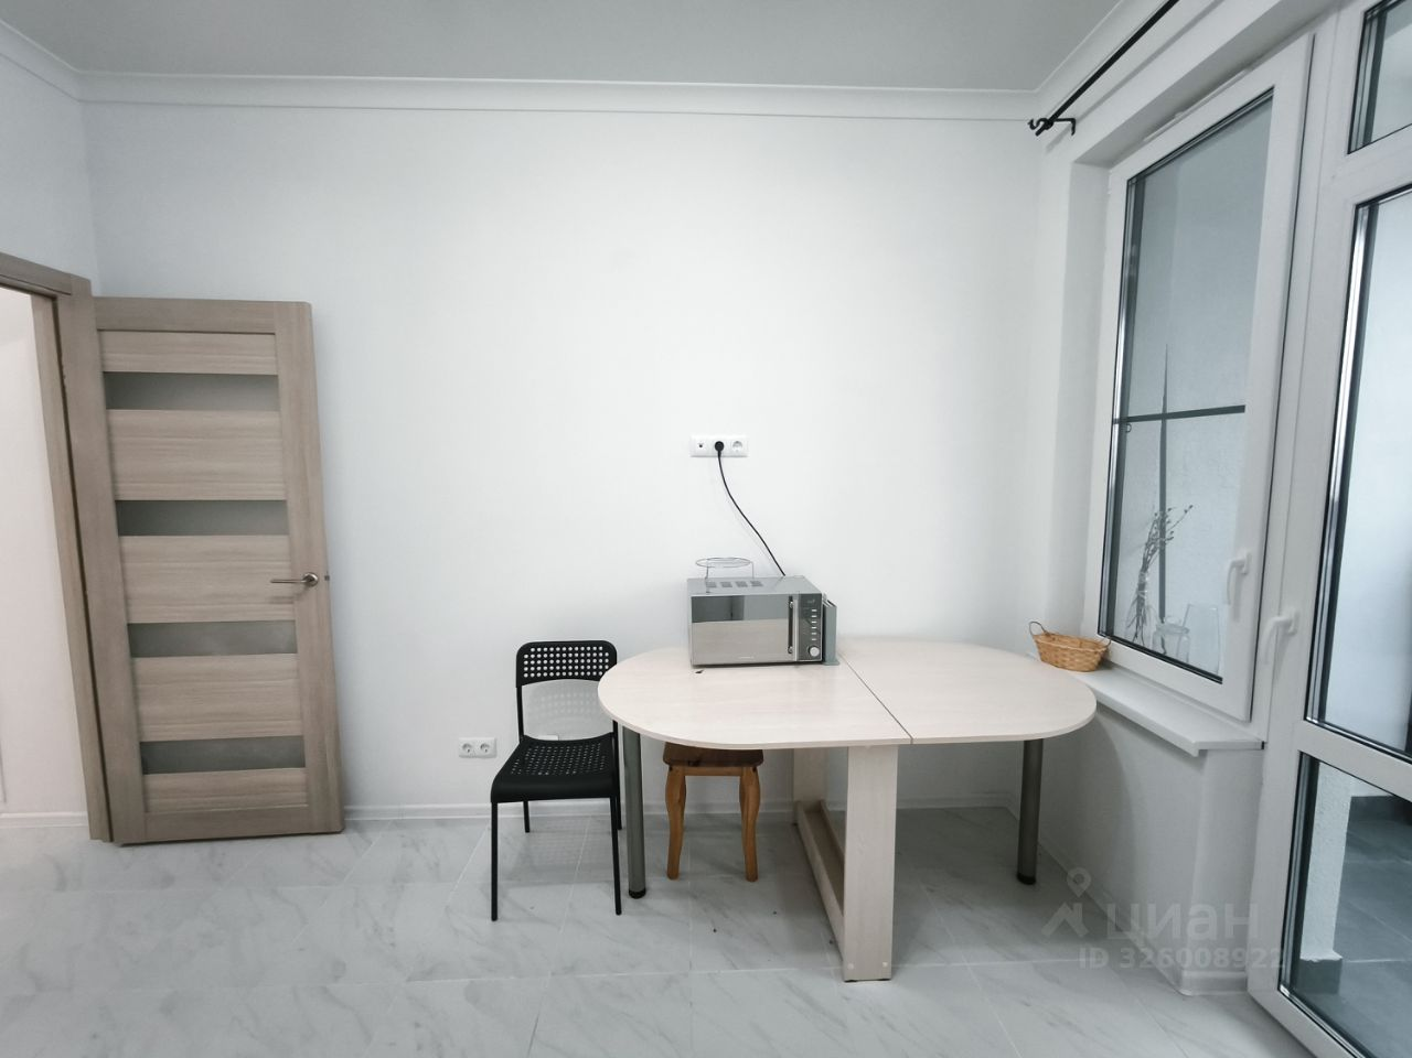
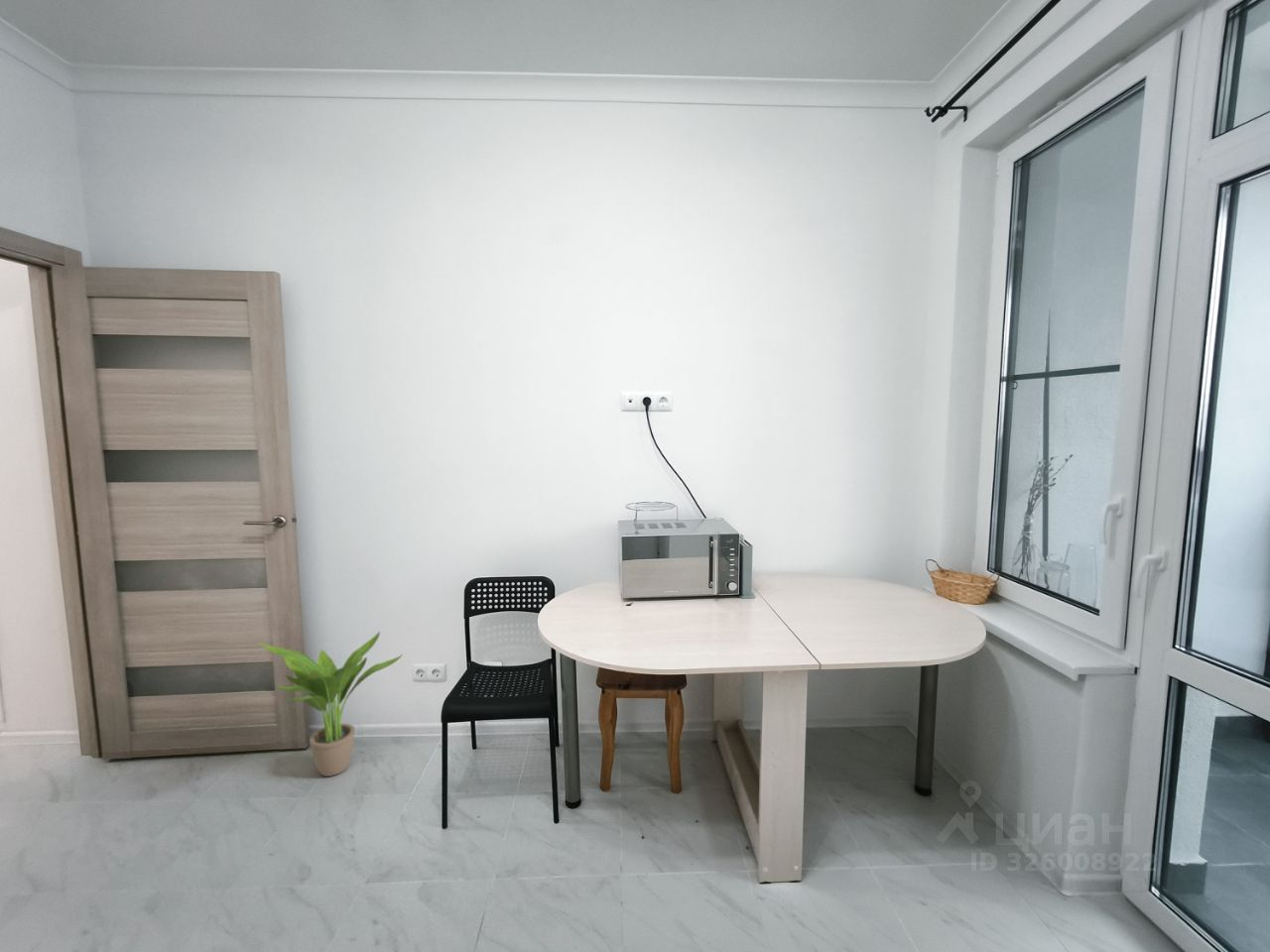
+ potted plant [258,631,404,777]
